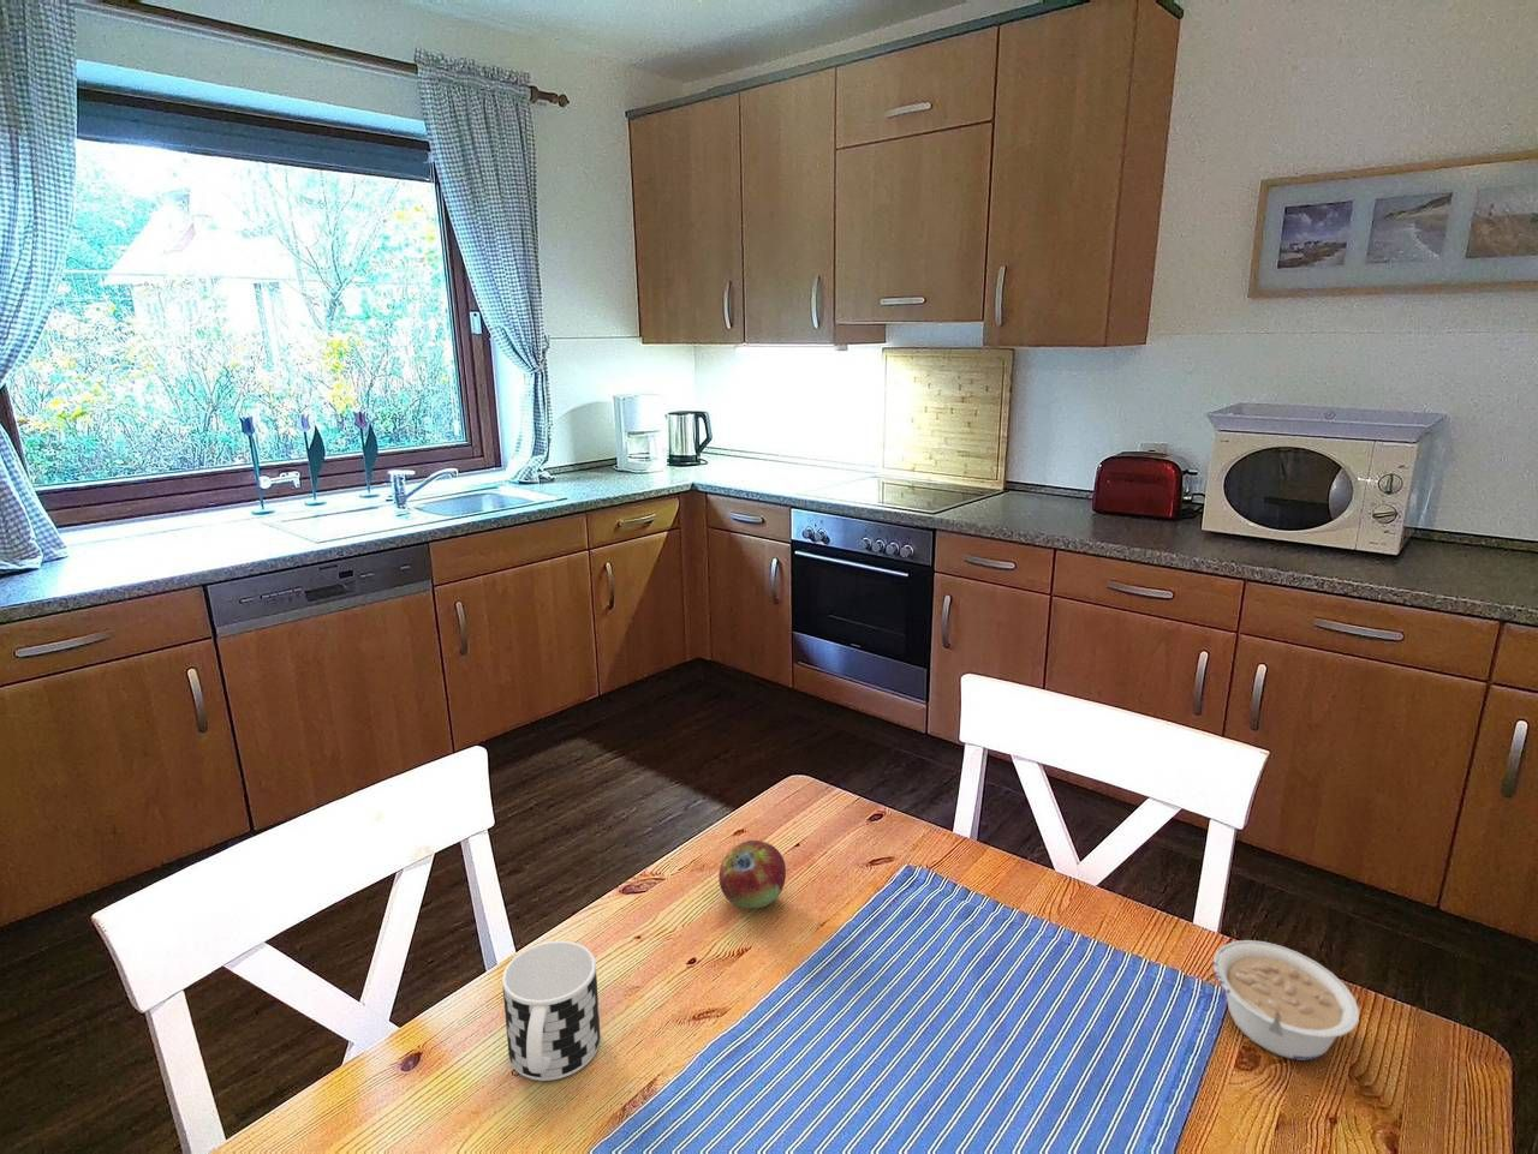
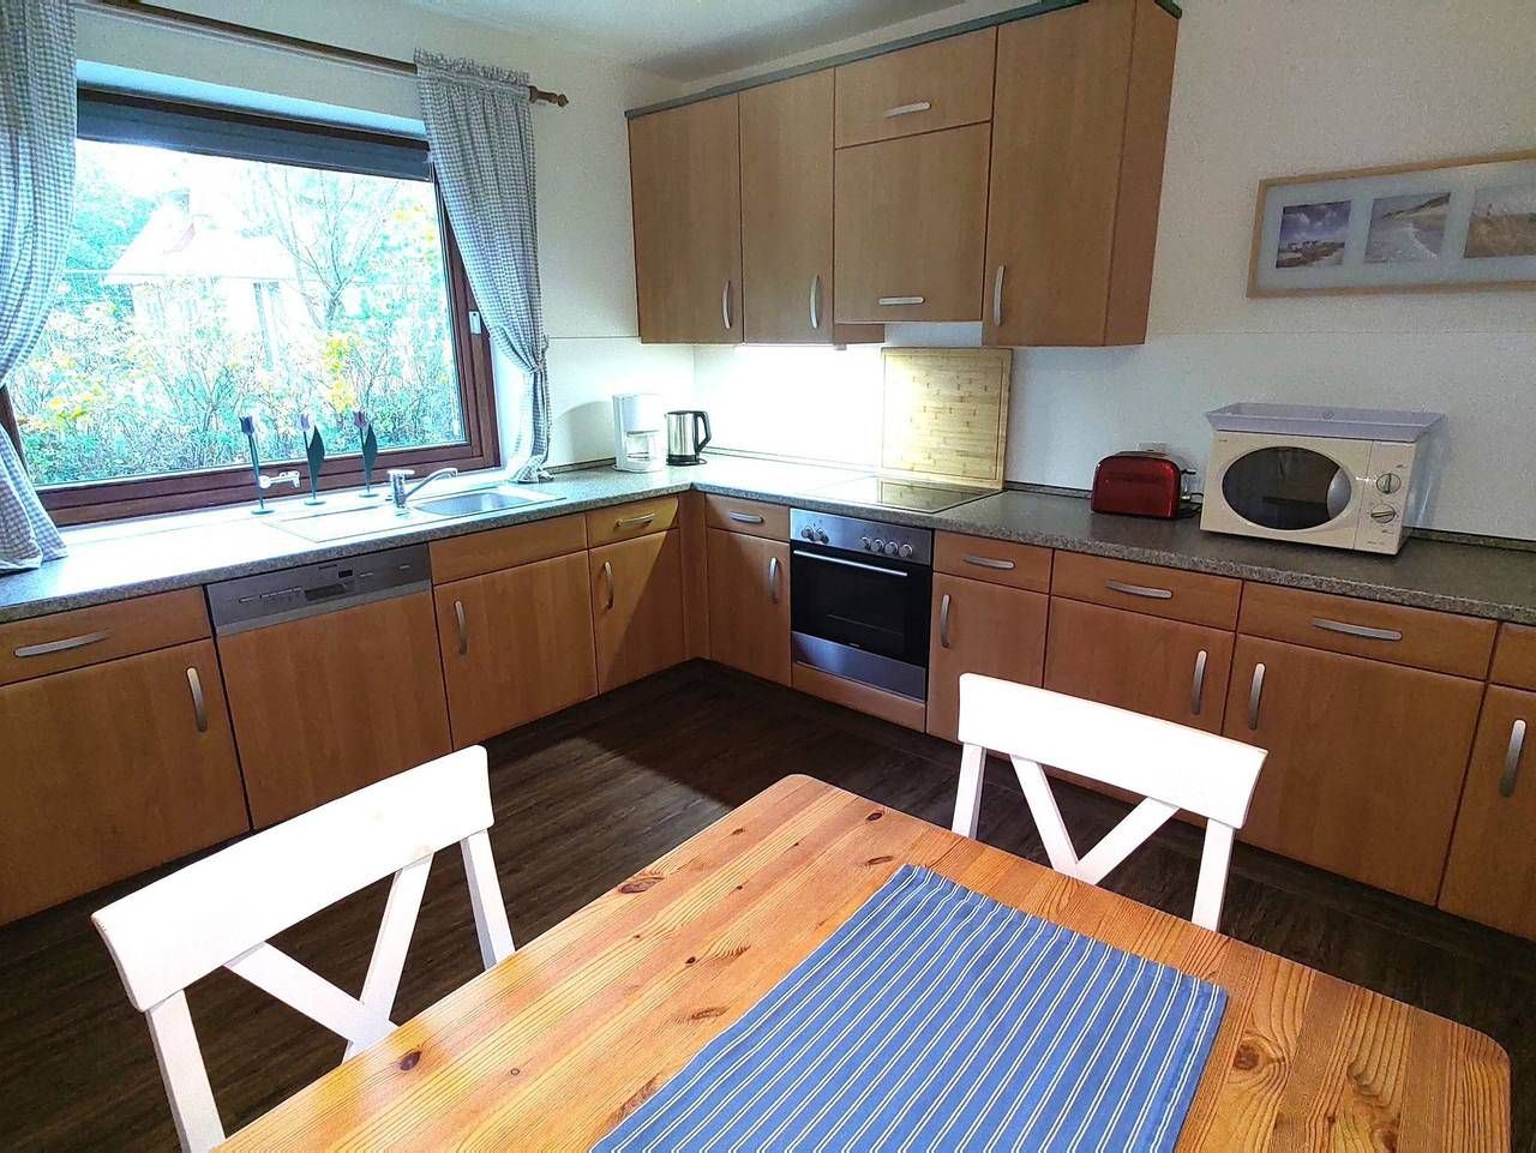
- fruit [717,839,787,909]
- legume [1213,939,1360,1062]
- cup [501,941,600,1082]
